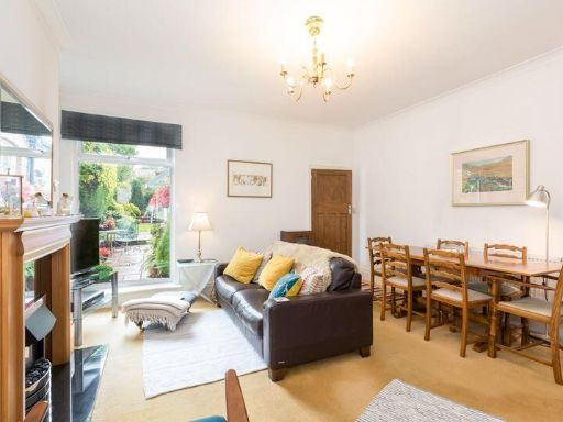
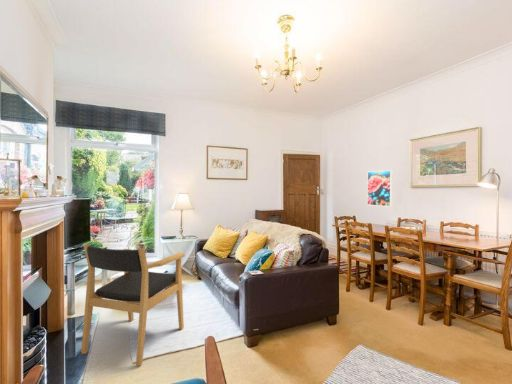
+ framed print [366,169,393,208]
+ armchair [80,243,186,367]
